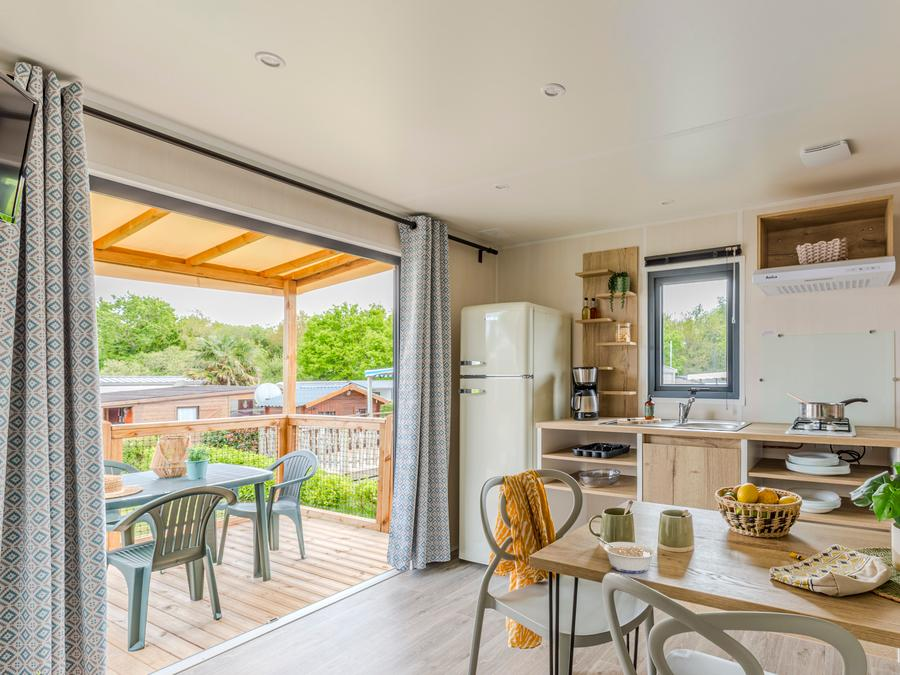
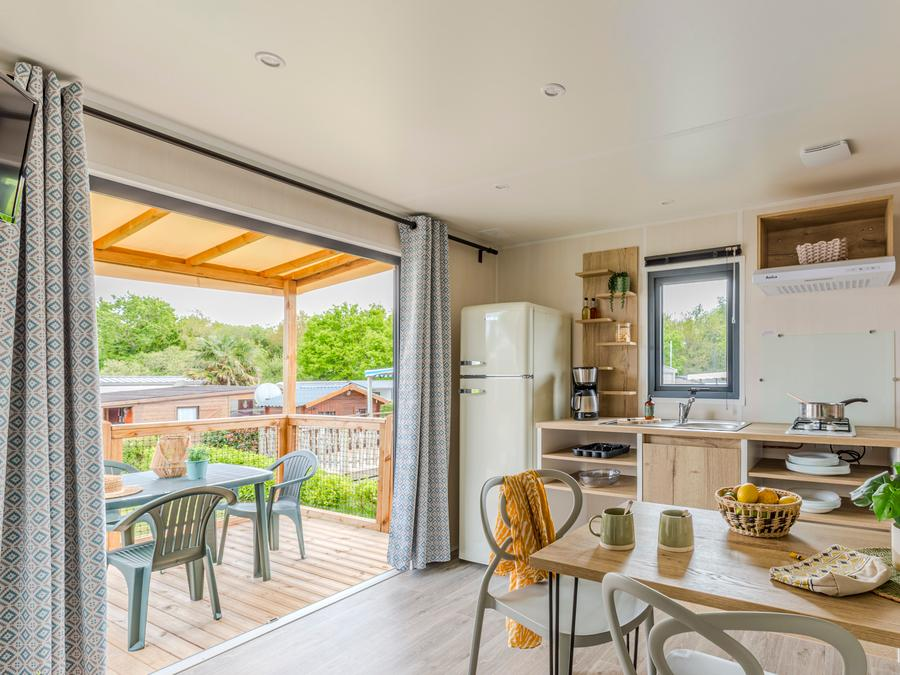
- legume [596,536,658,574]
